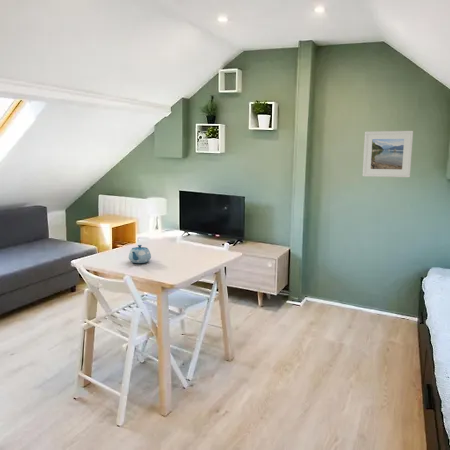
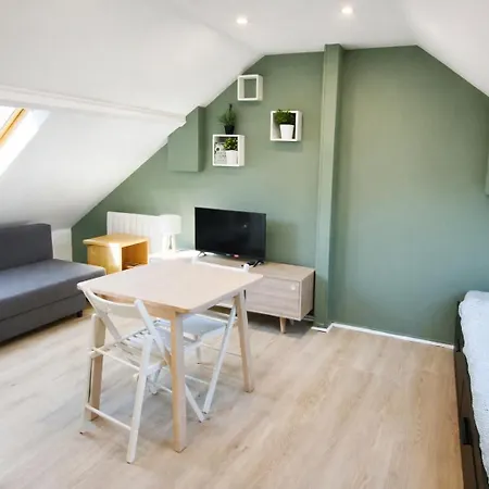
- chinaware [128,244,152,264]
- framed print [362,130,414,178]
